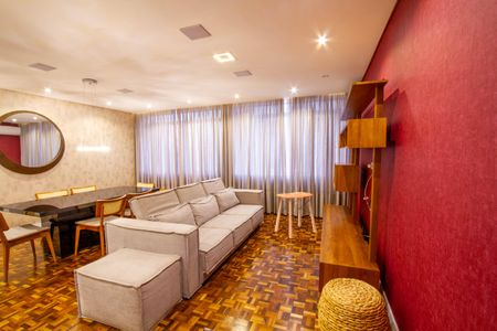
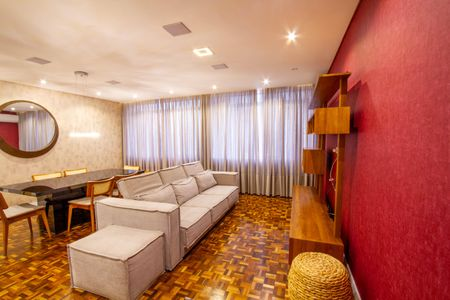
- side table [274,191,318,239]
